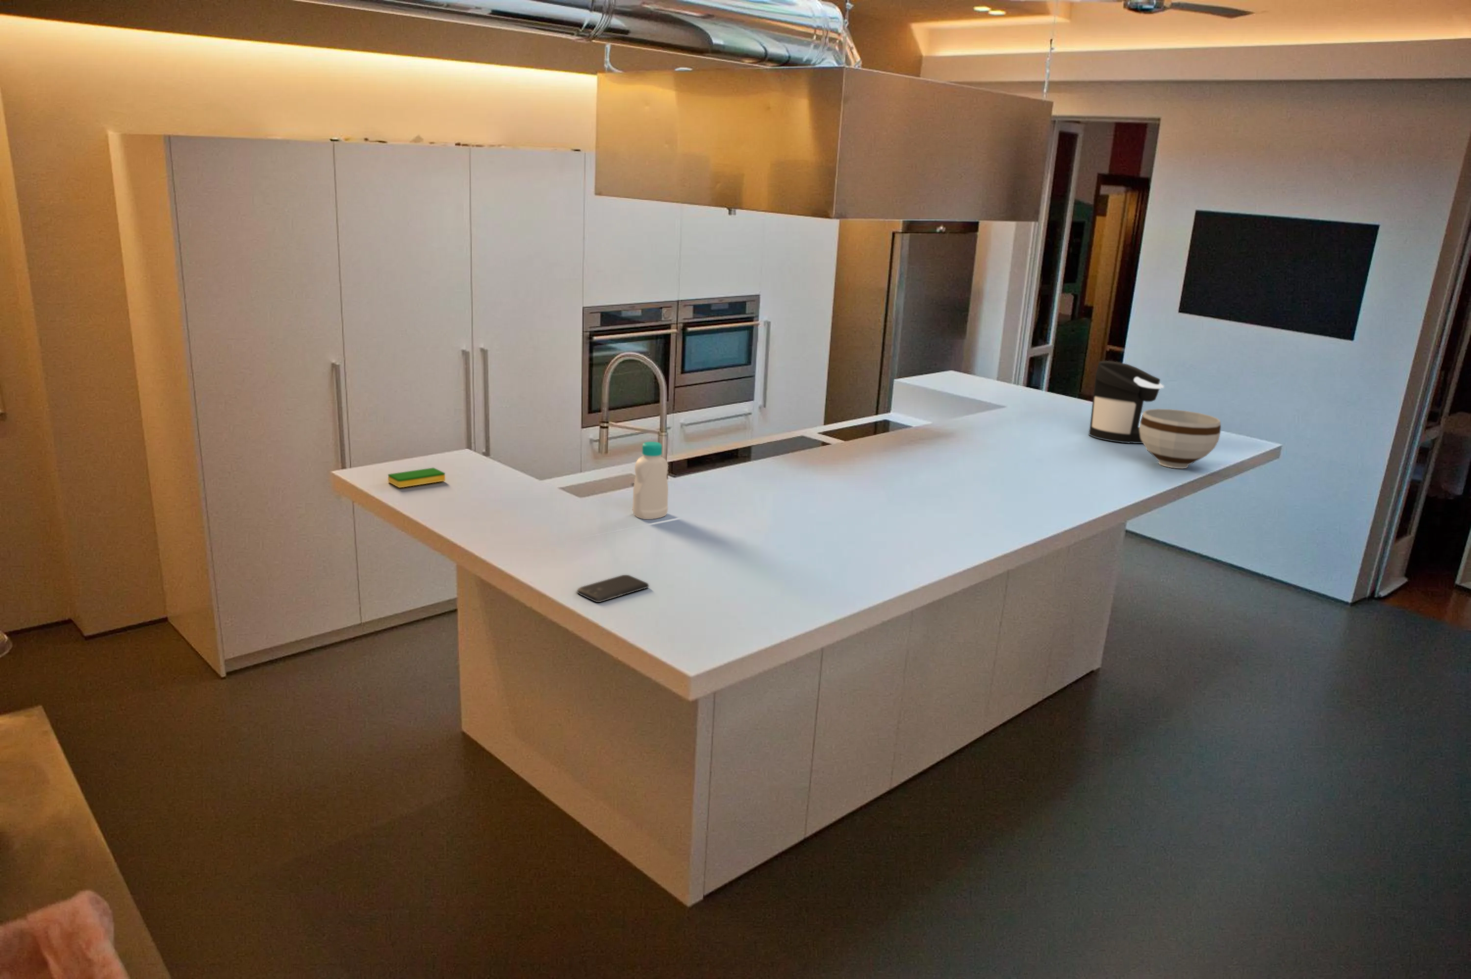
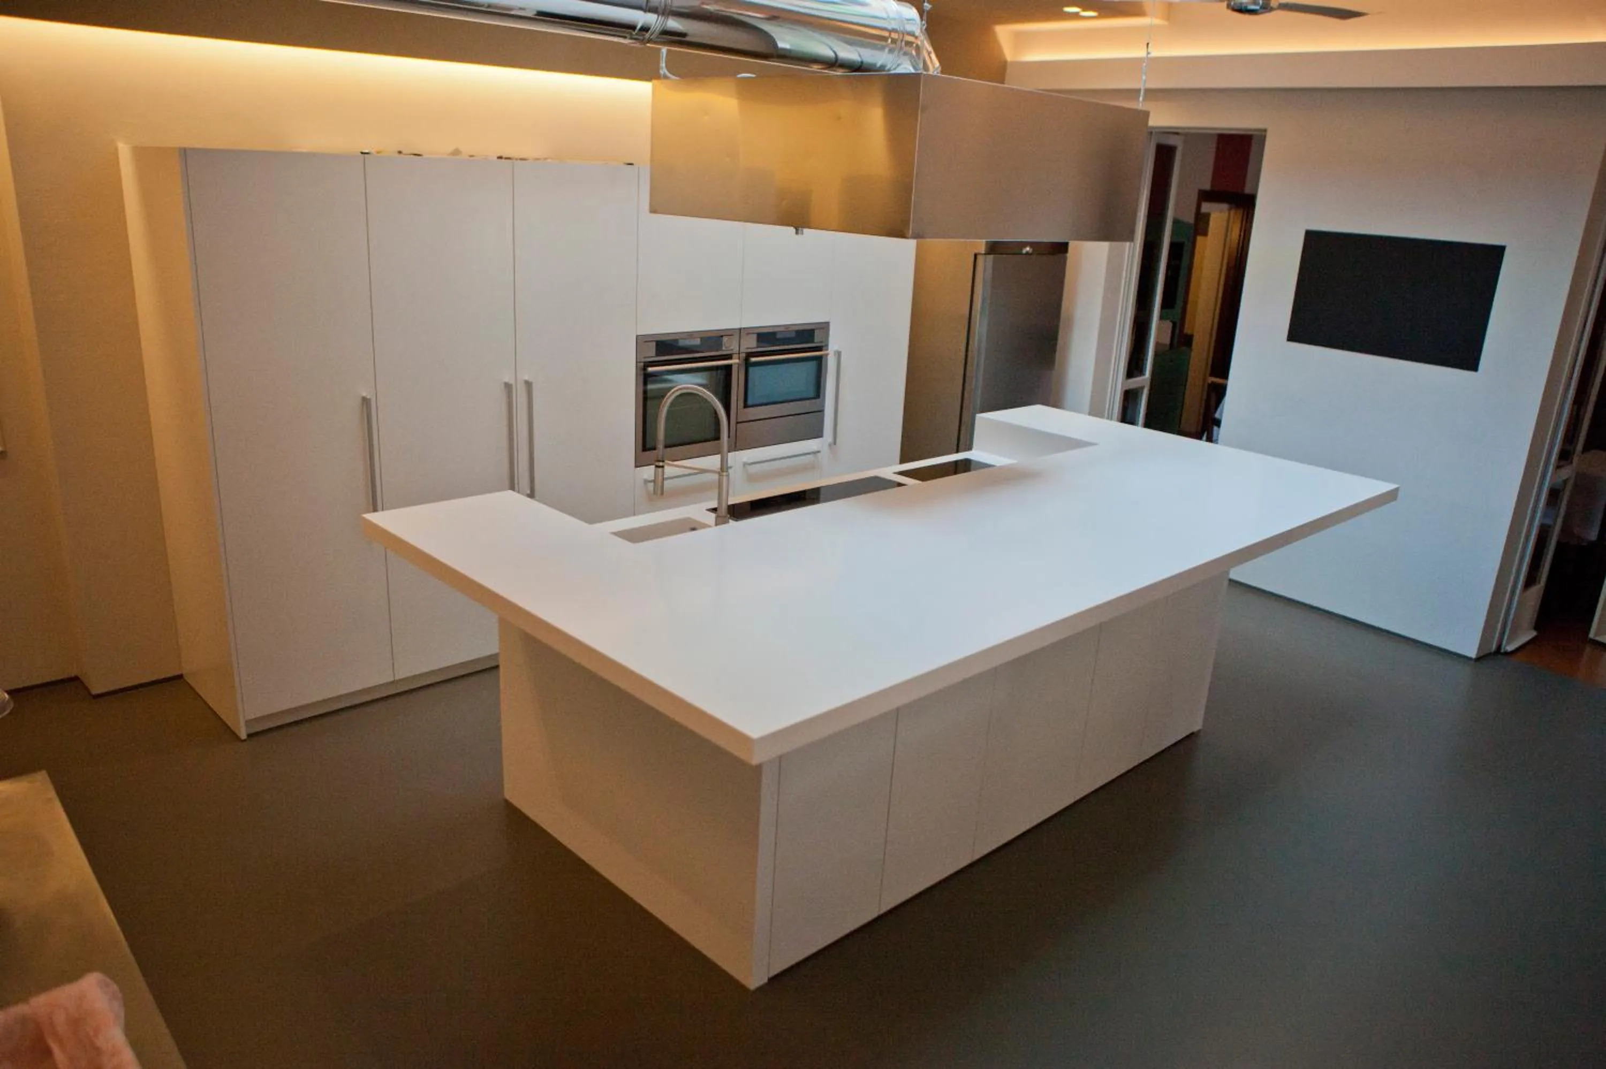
- coffee maker [1088,361,1165,444]
- dish sponge [387,467,446,488]
- bottle [632,441,669,520]
- smartphone [577,575,649,603]
- bowl [1139,409,1222,469]
